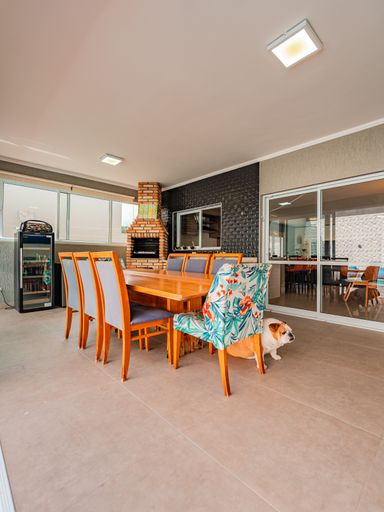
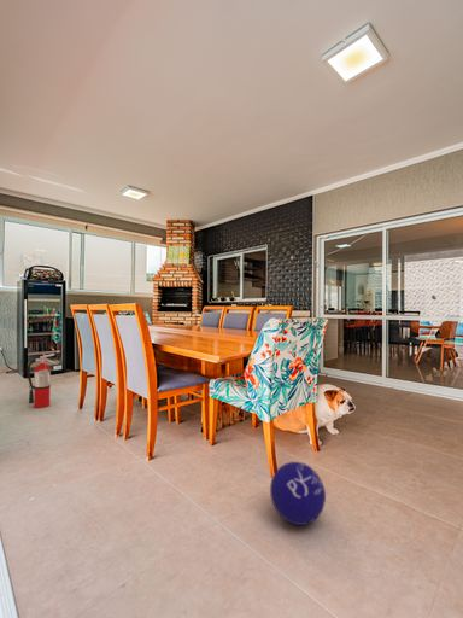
+ ball [269,461,327,526]
+ fire extinguisher [25,352,58,409]
